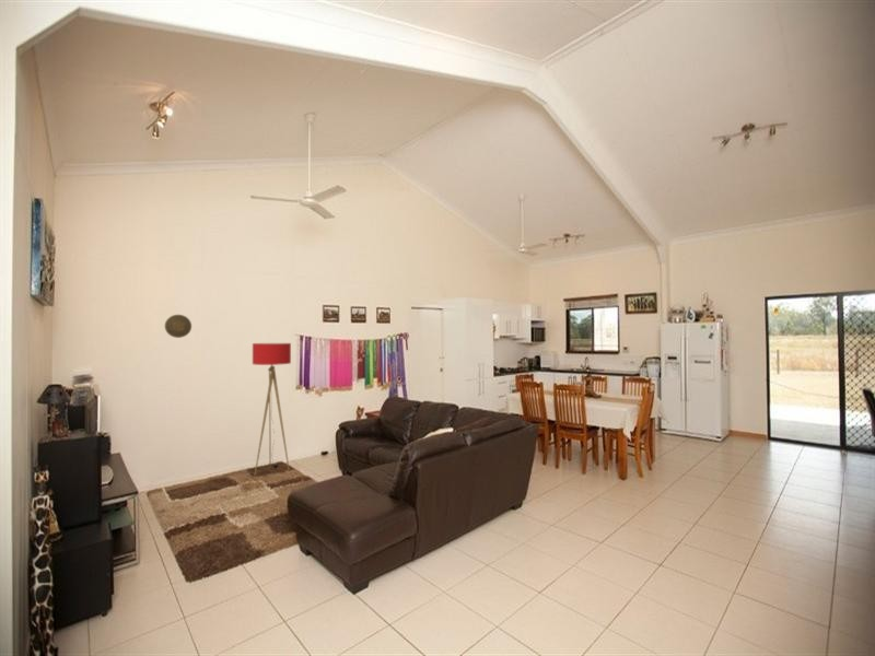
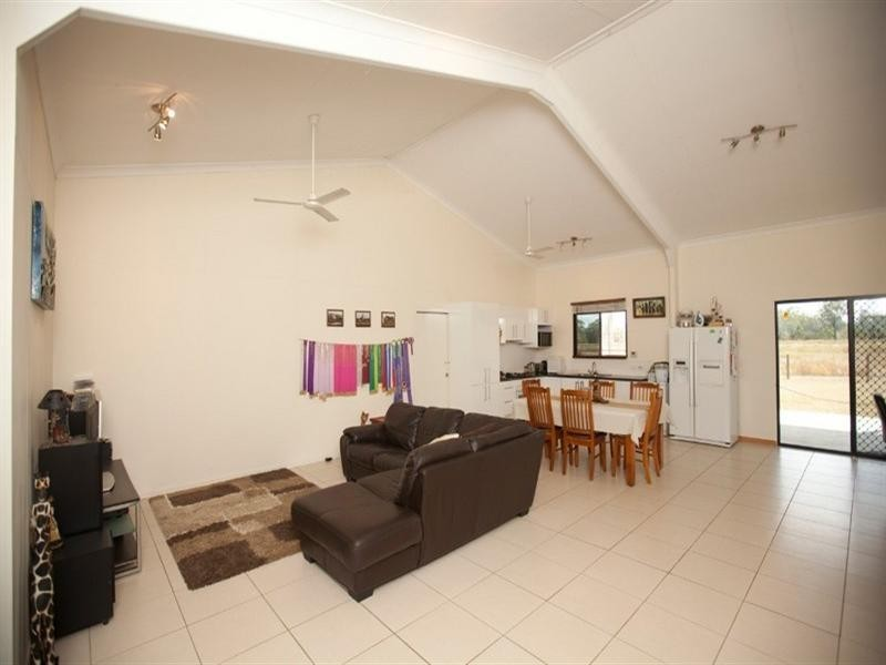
- floor lamp [252,342,292,477]
- decorative plate [164,314,192,339]
